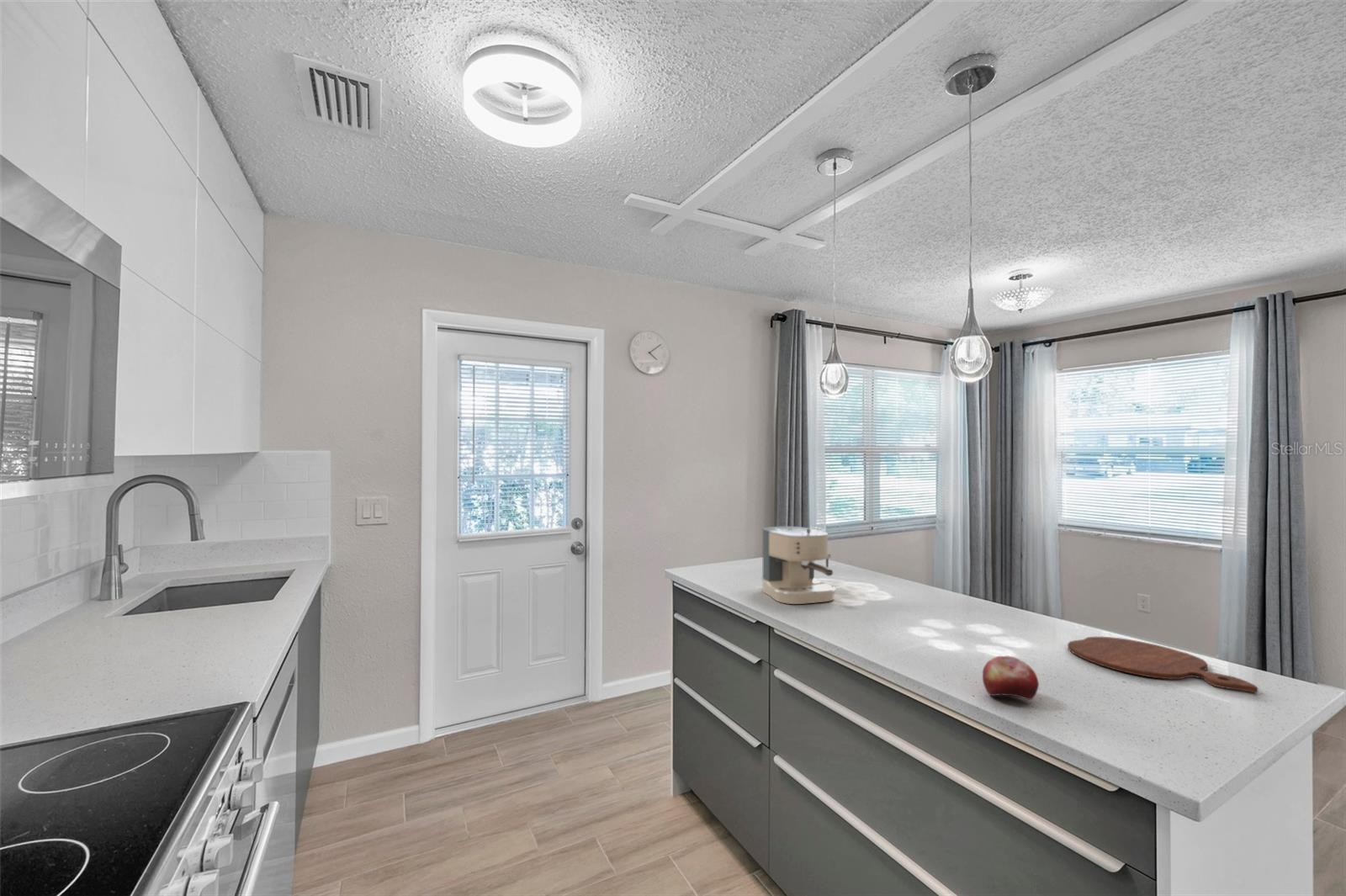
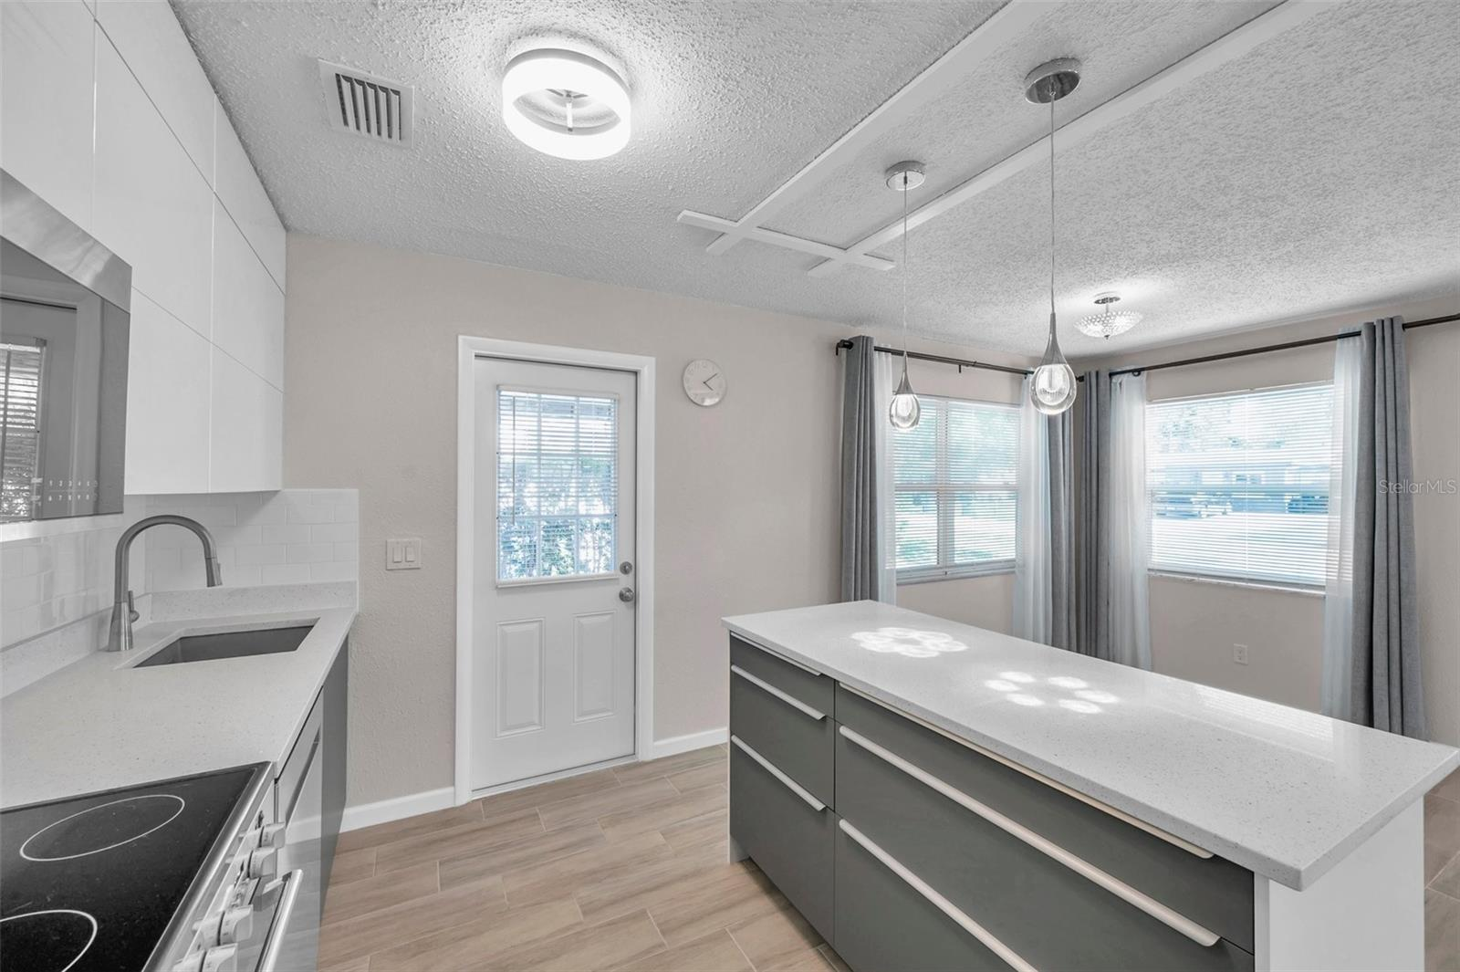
- fruit [982,655,1040,701]
- cutting board [1067,636,1259,693]
- coffee maker [760,526,836,605]
